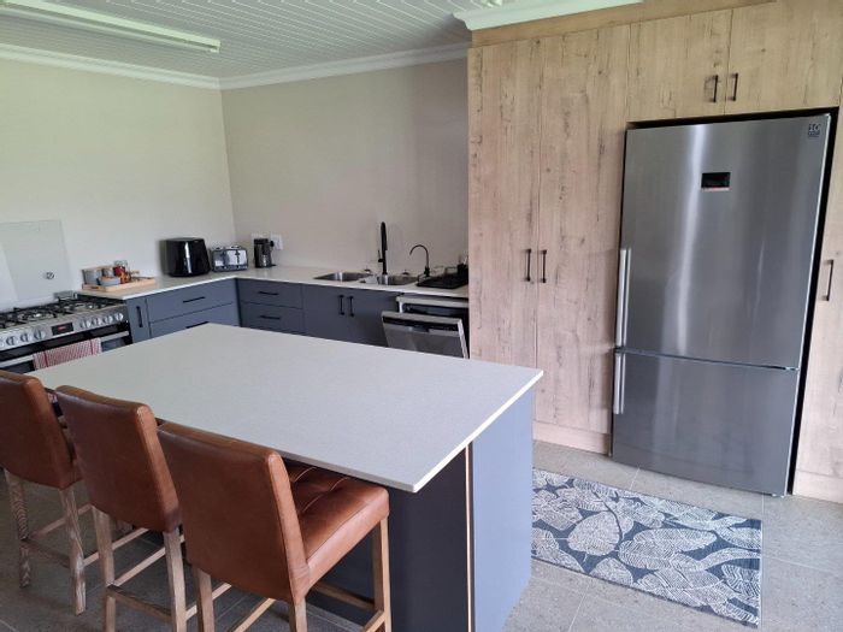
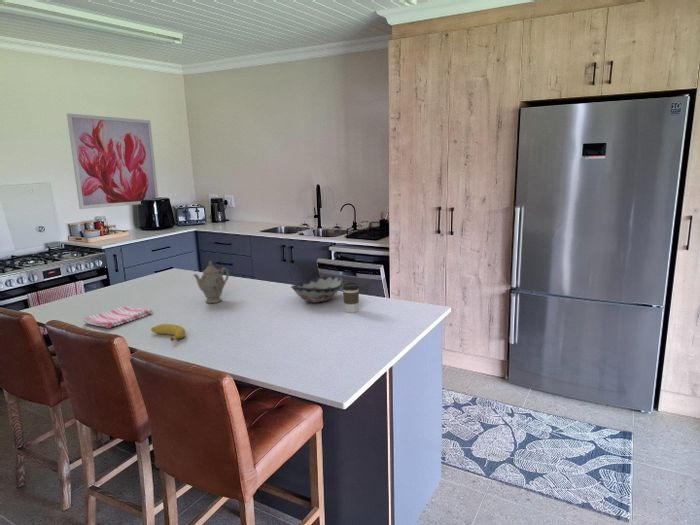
+ dish towel [82,305,154,329]
+ wall art [66,112,159,210]
+ coffee cup [341,282,360,314]
+ banana [150,323,186,342]
+ chinaware [192,260,230,304]
+ decorative bowl [290,274,345,304]
